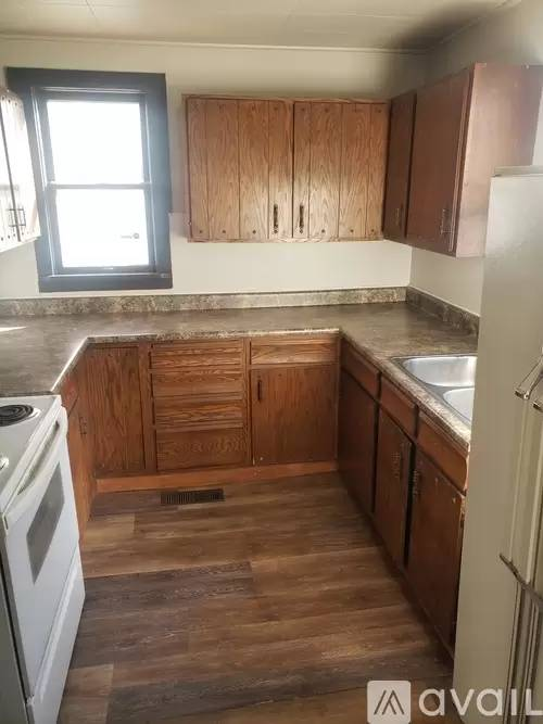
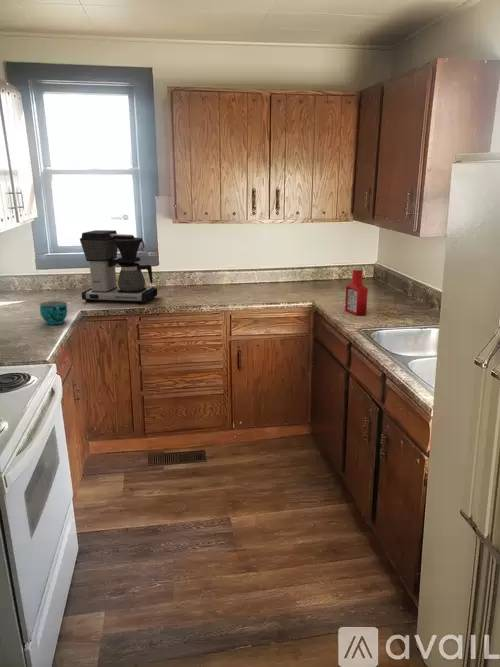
+ soap bottle [344,265,369,316]
+ cup [39,300,68,326]
+ coffee maker [79,229,158,305]
